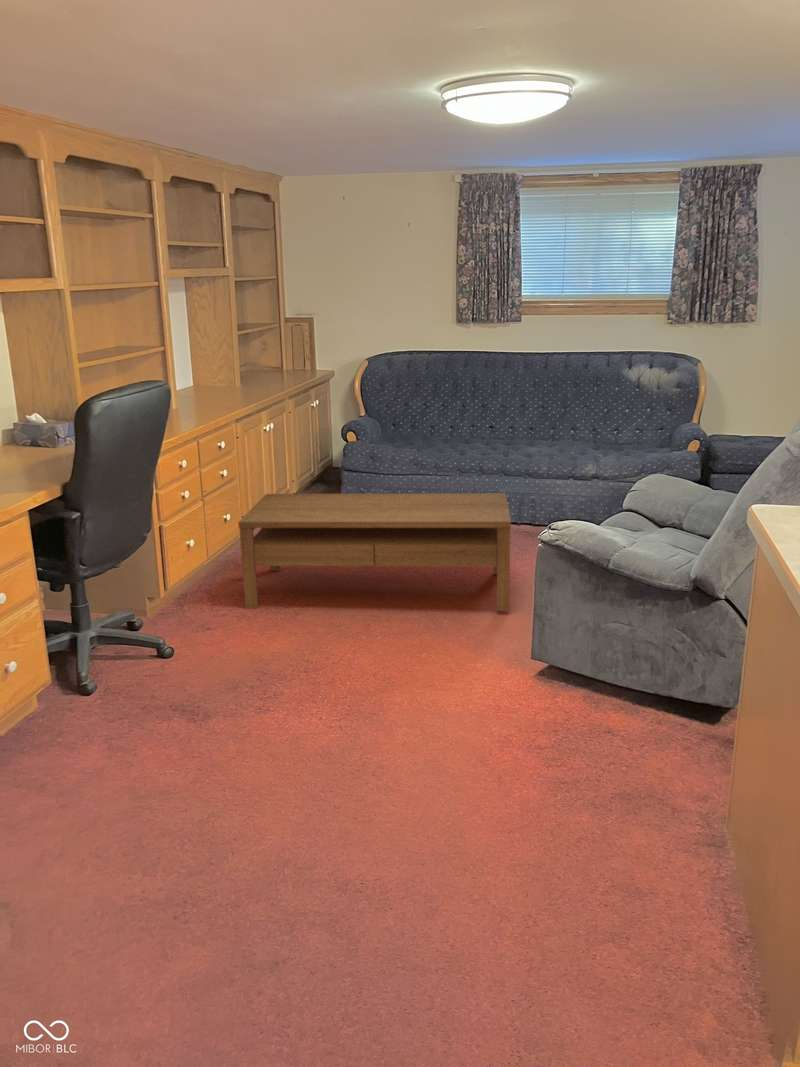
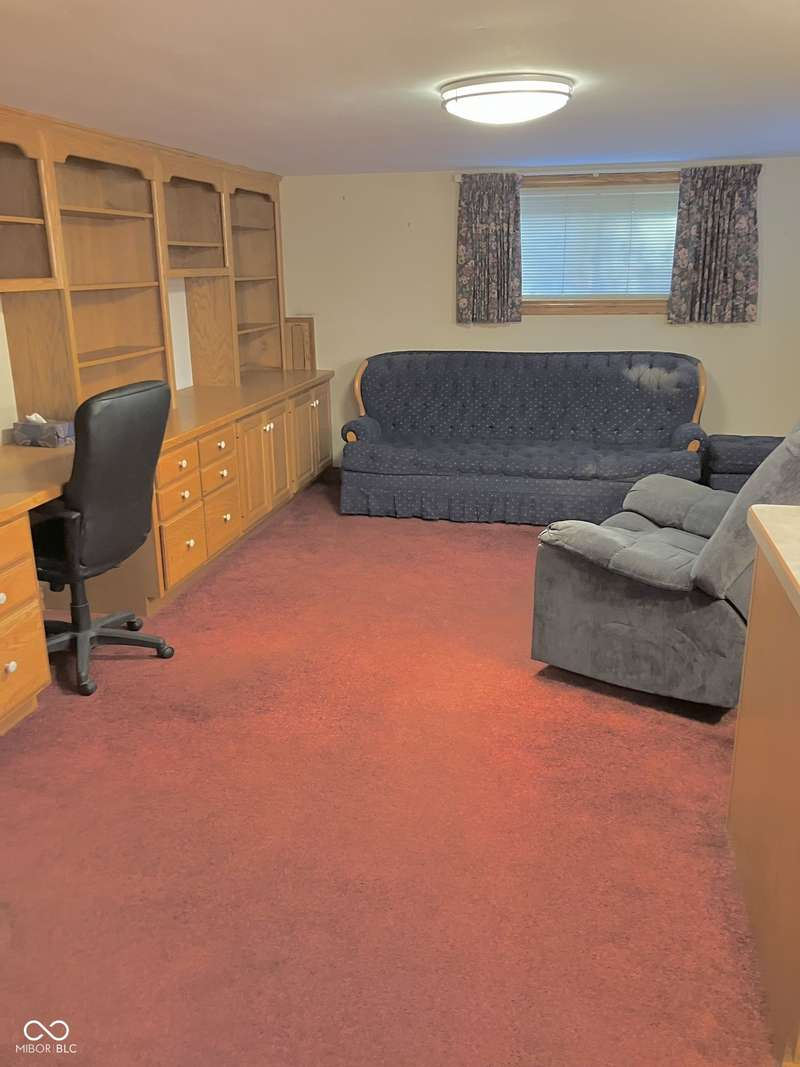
- coffee table [237,492,512,612]
